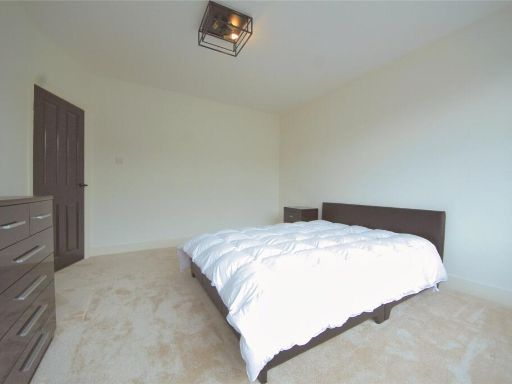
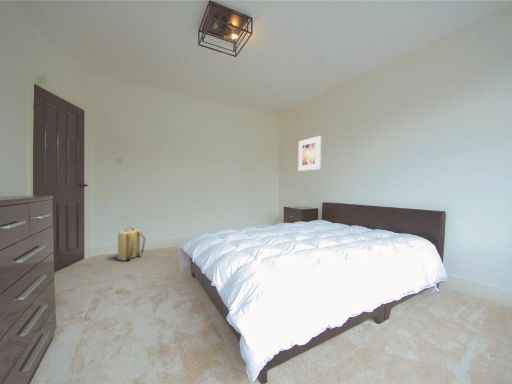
+ backpack [117,226,147,262]
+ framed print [297,135,322,172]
